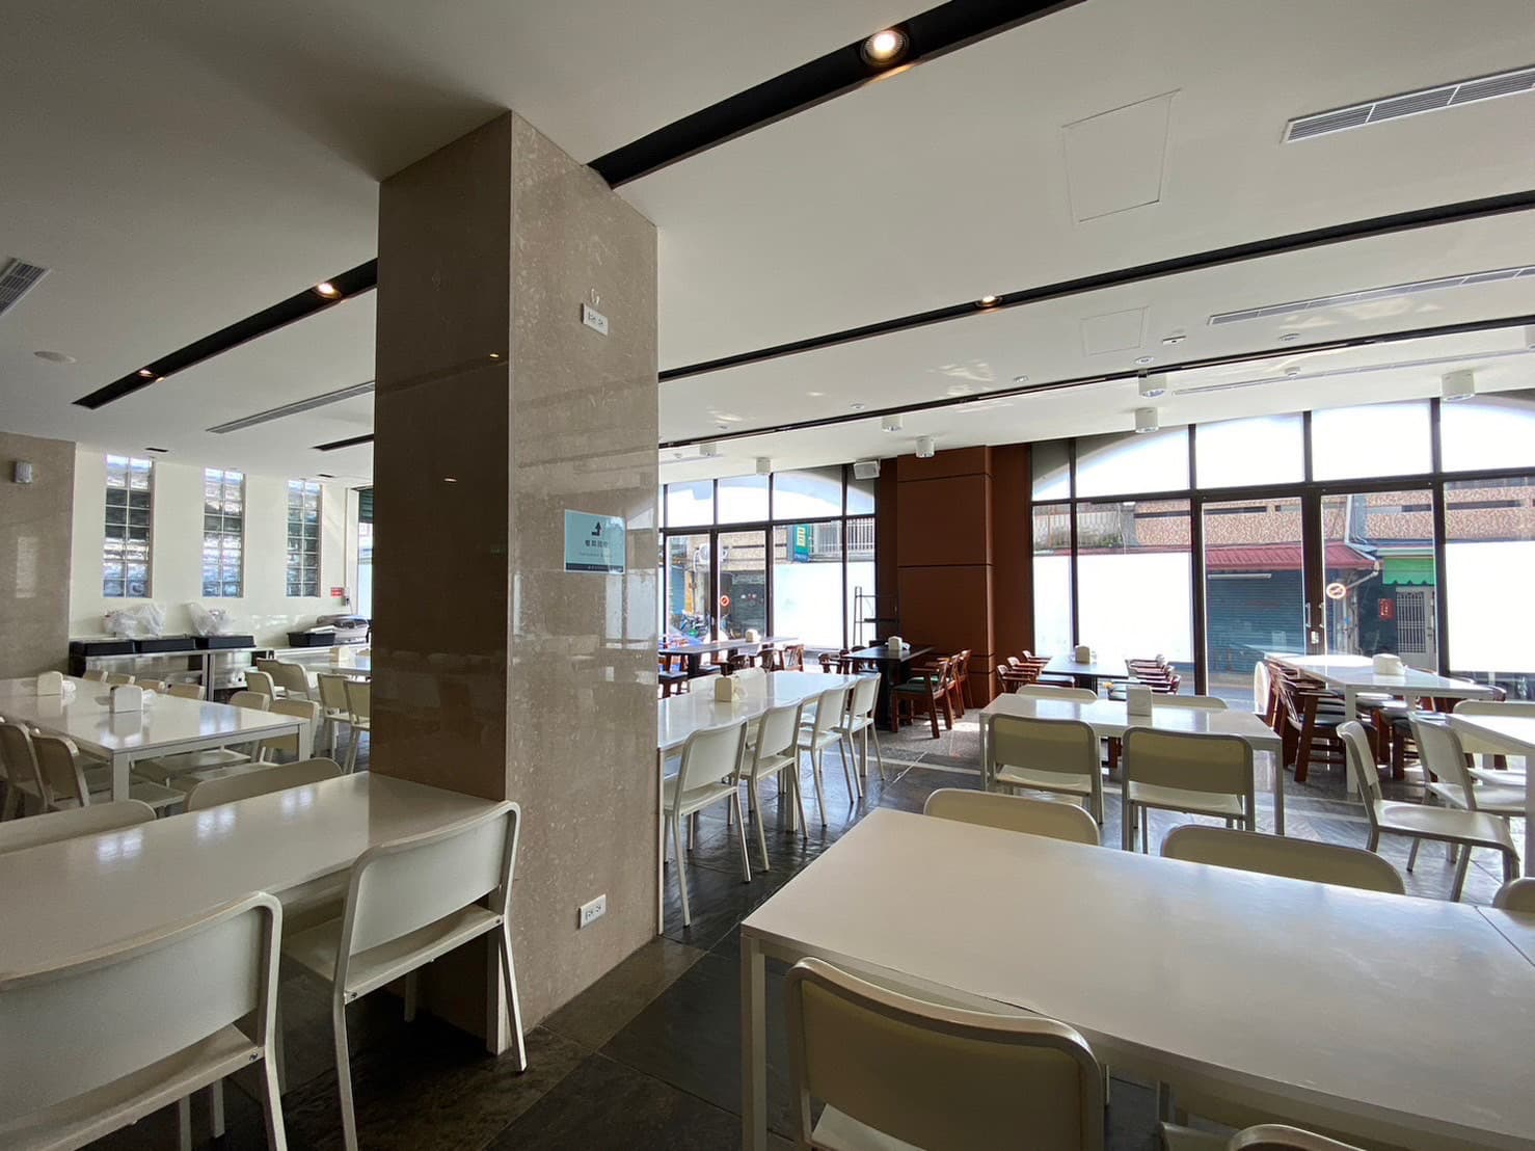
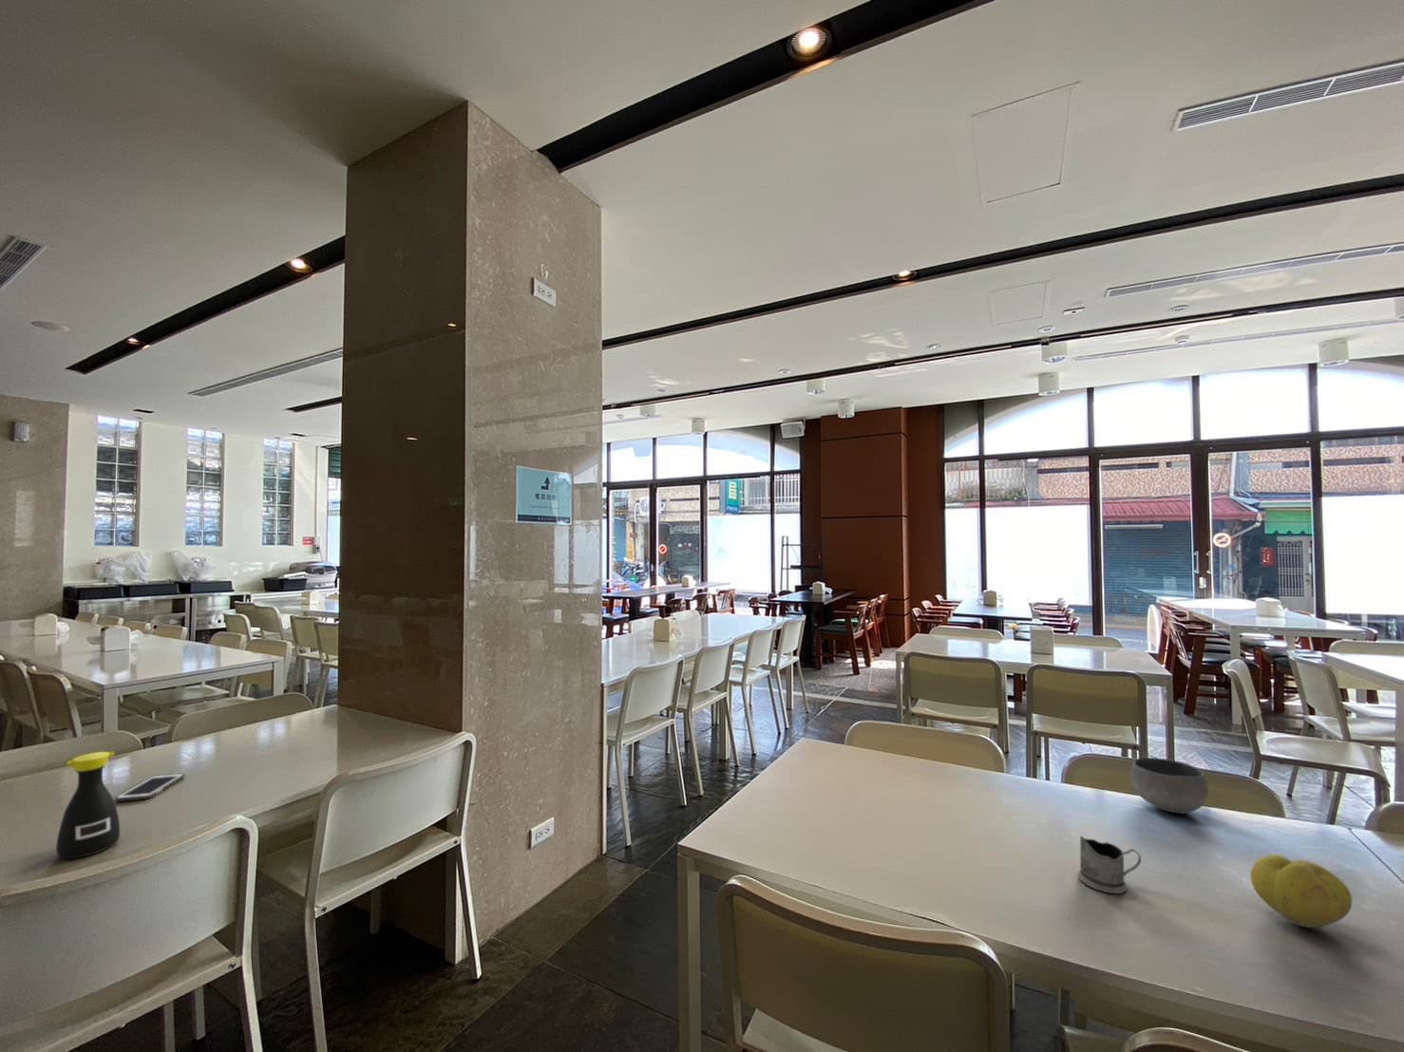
+ bottle [55,751,121,860]
+ fruit [1249,853,1353,928]
+ bowl [1130,757,1209,814]
+ cell phone [114,772,186,802]
+ tea glass holder [1077,834,1142,894]
